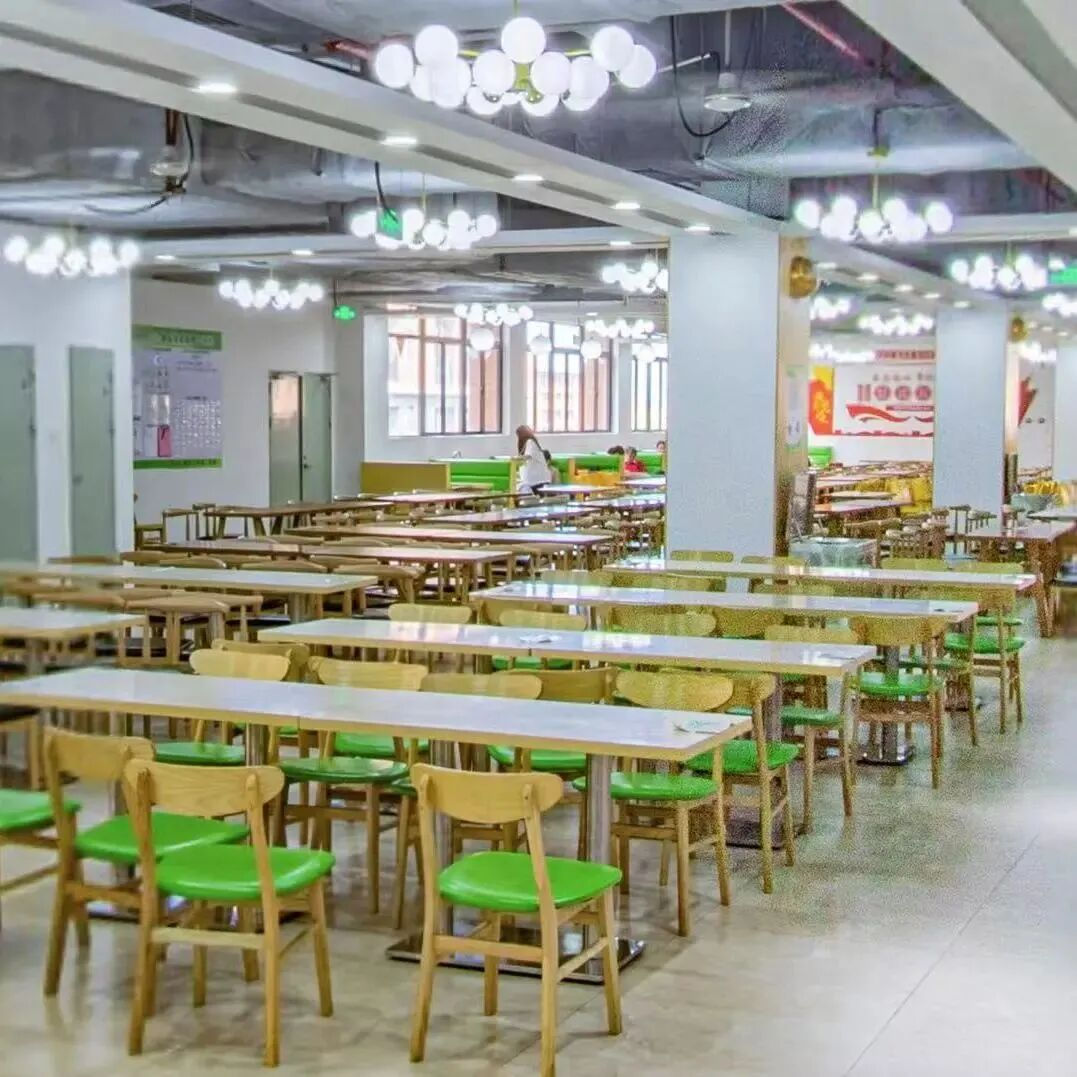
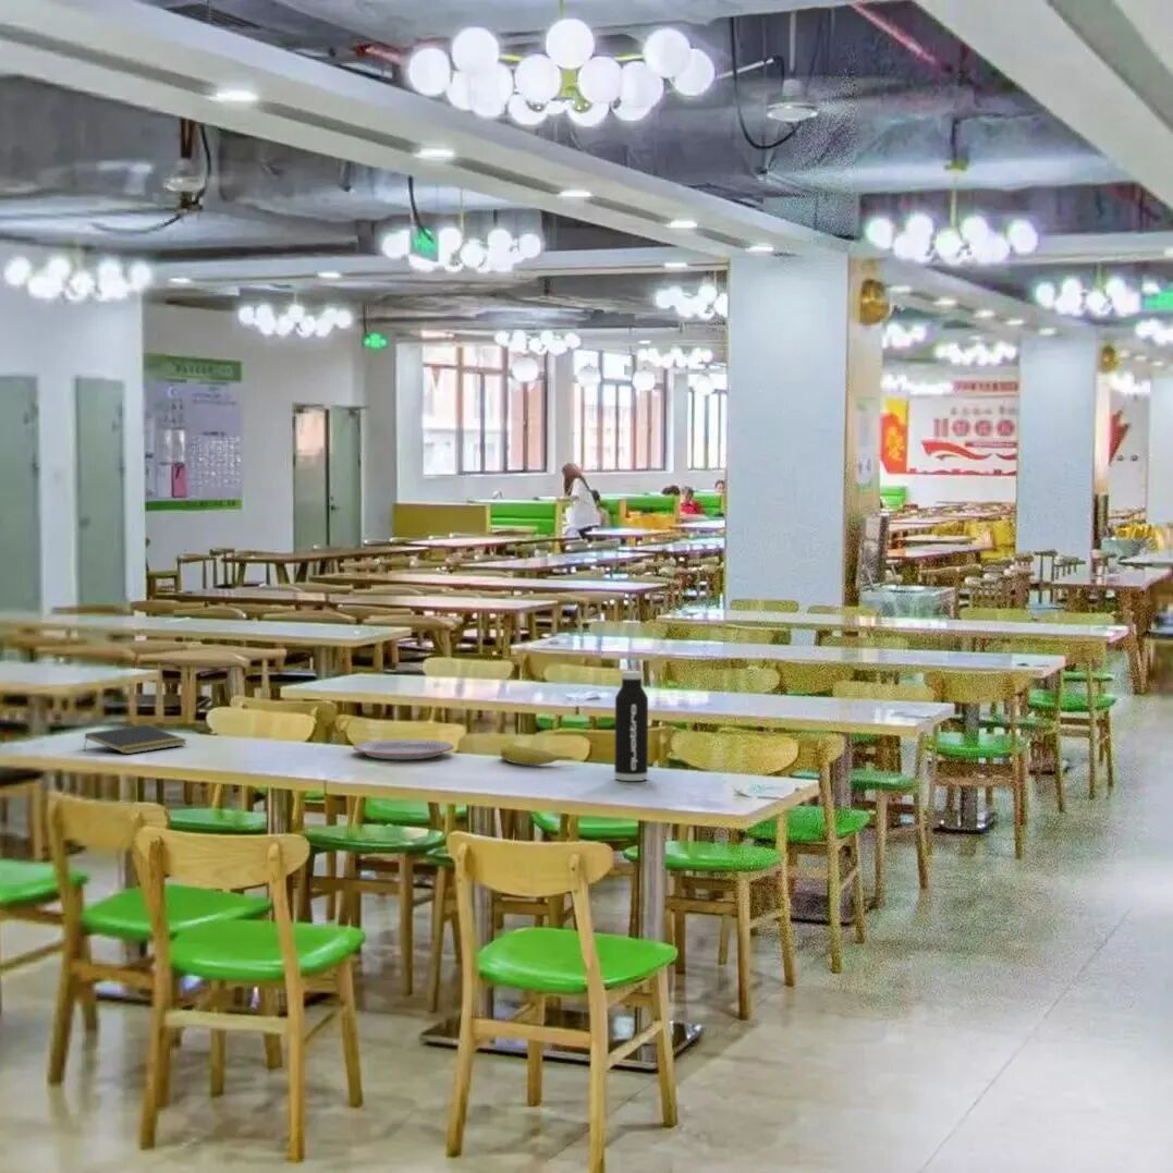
+ fruit [499,743,576,766]
+ water bottle [613,670,649,782]
+ plate [352,738,455,760]
+ notepad [83,723,188,755]
